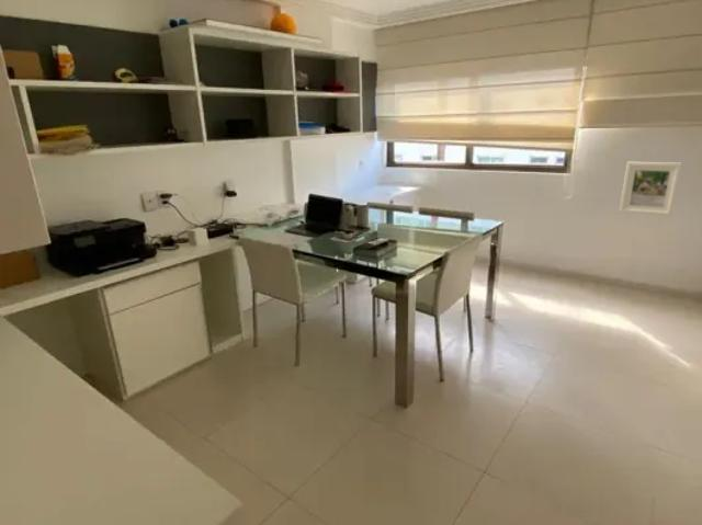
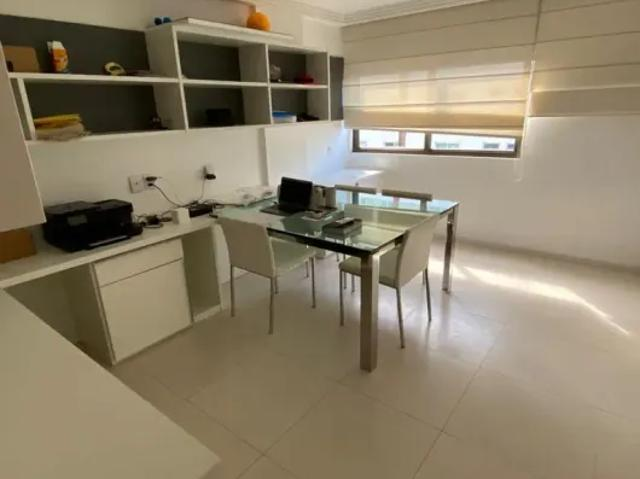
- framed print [619,161,682,217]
